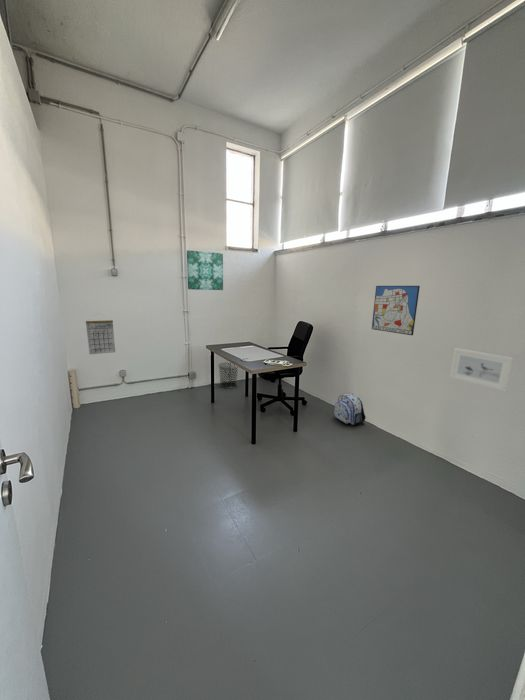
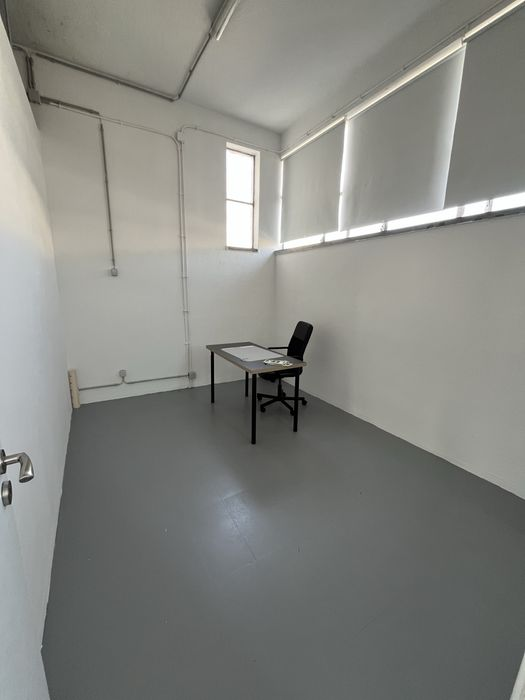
- waste bin [217,361,239,389]
- backpack [333,392,367,426]
- wall art [371,285,421,336]
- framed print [449,347,514,392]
- wall art [186,249,224,291]
- calendar [85,313,116,355]
